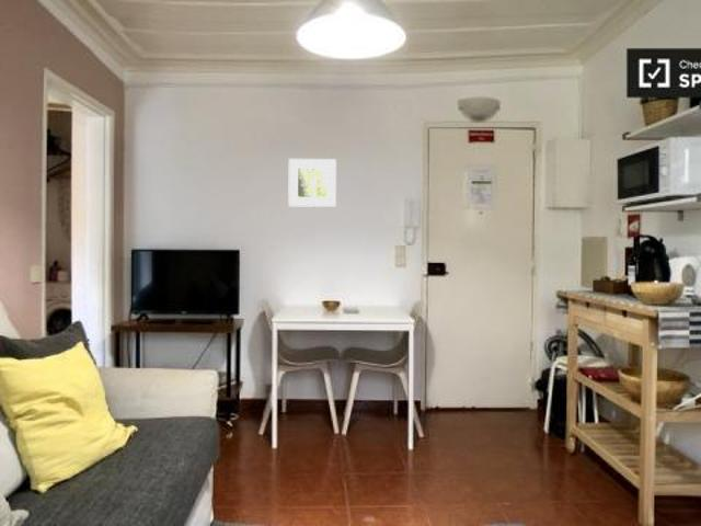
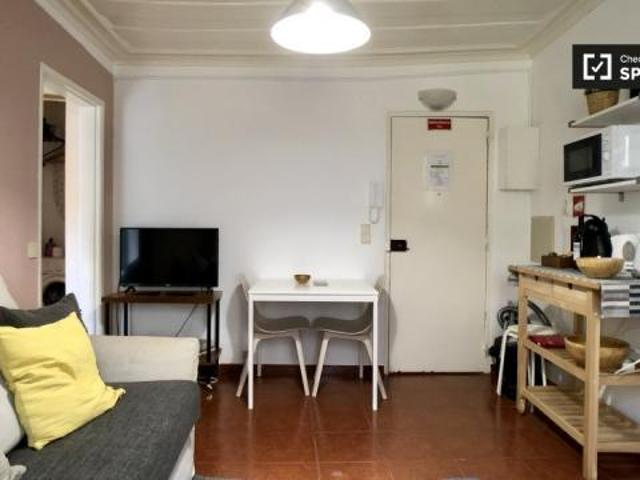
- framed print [287,158,337,208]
